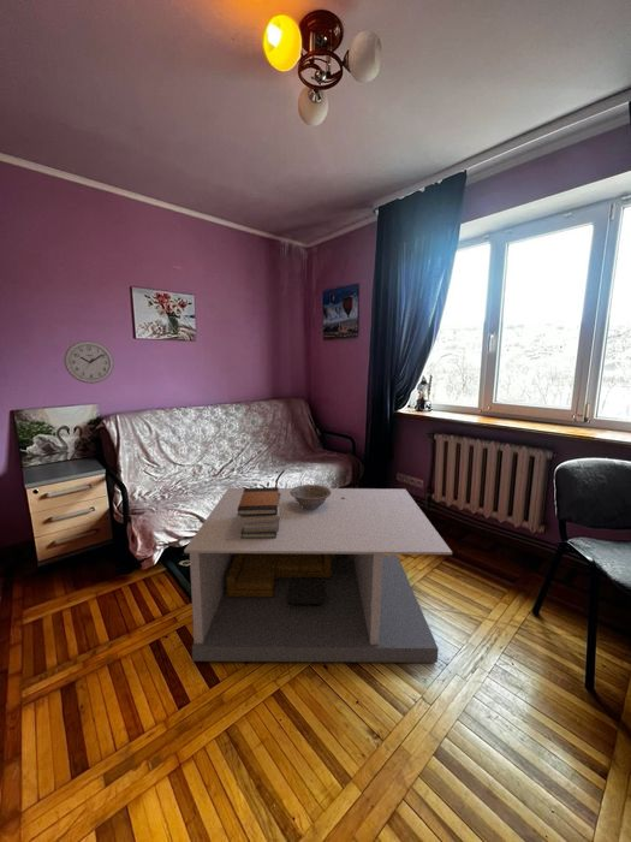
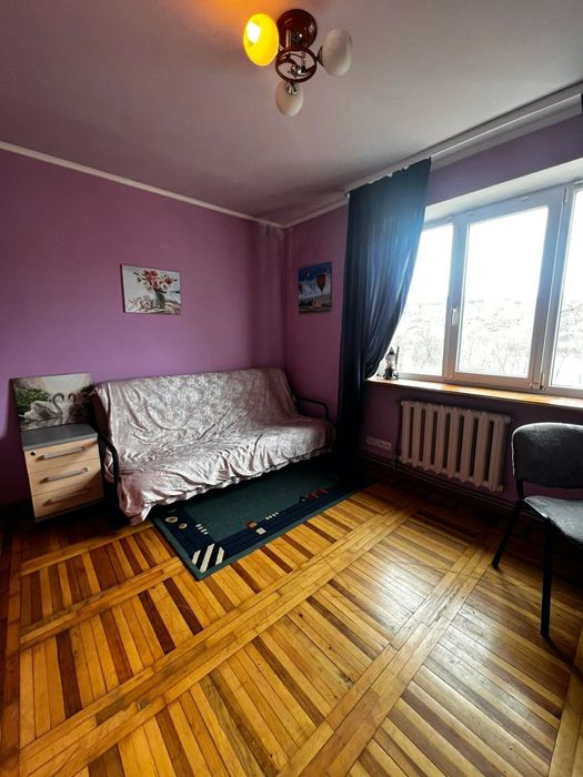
- decorative bowl [290,484,331,510]
- coffee table [183,487,453,664]
- wall clock [62,339,115,385]
- book stack [237,486,281,539]
